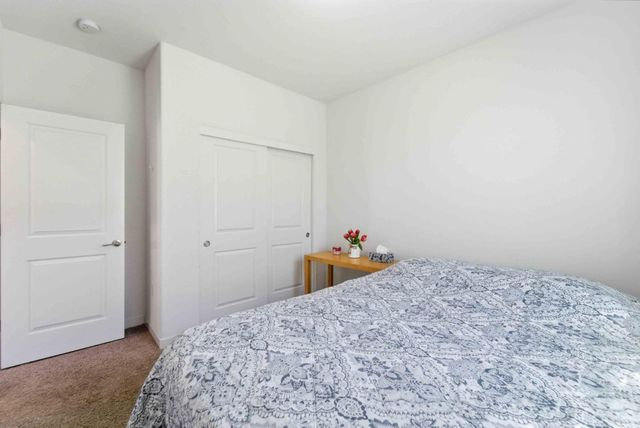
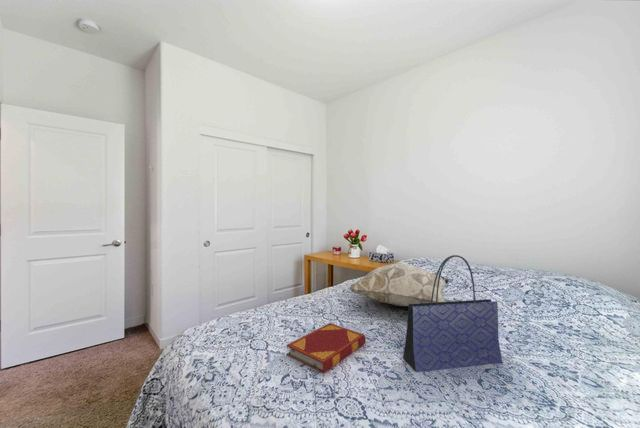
+ tote bag [402,254,503,373]
+ decorative pillow [348,262,450,307]
+ hardback book [285,322,366,374]
